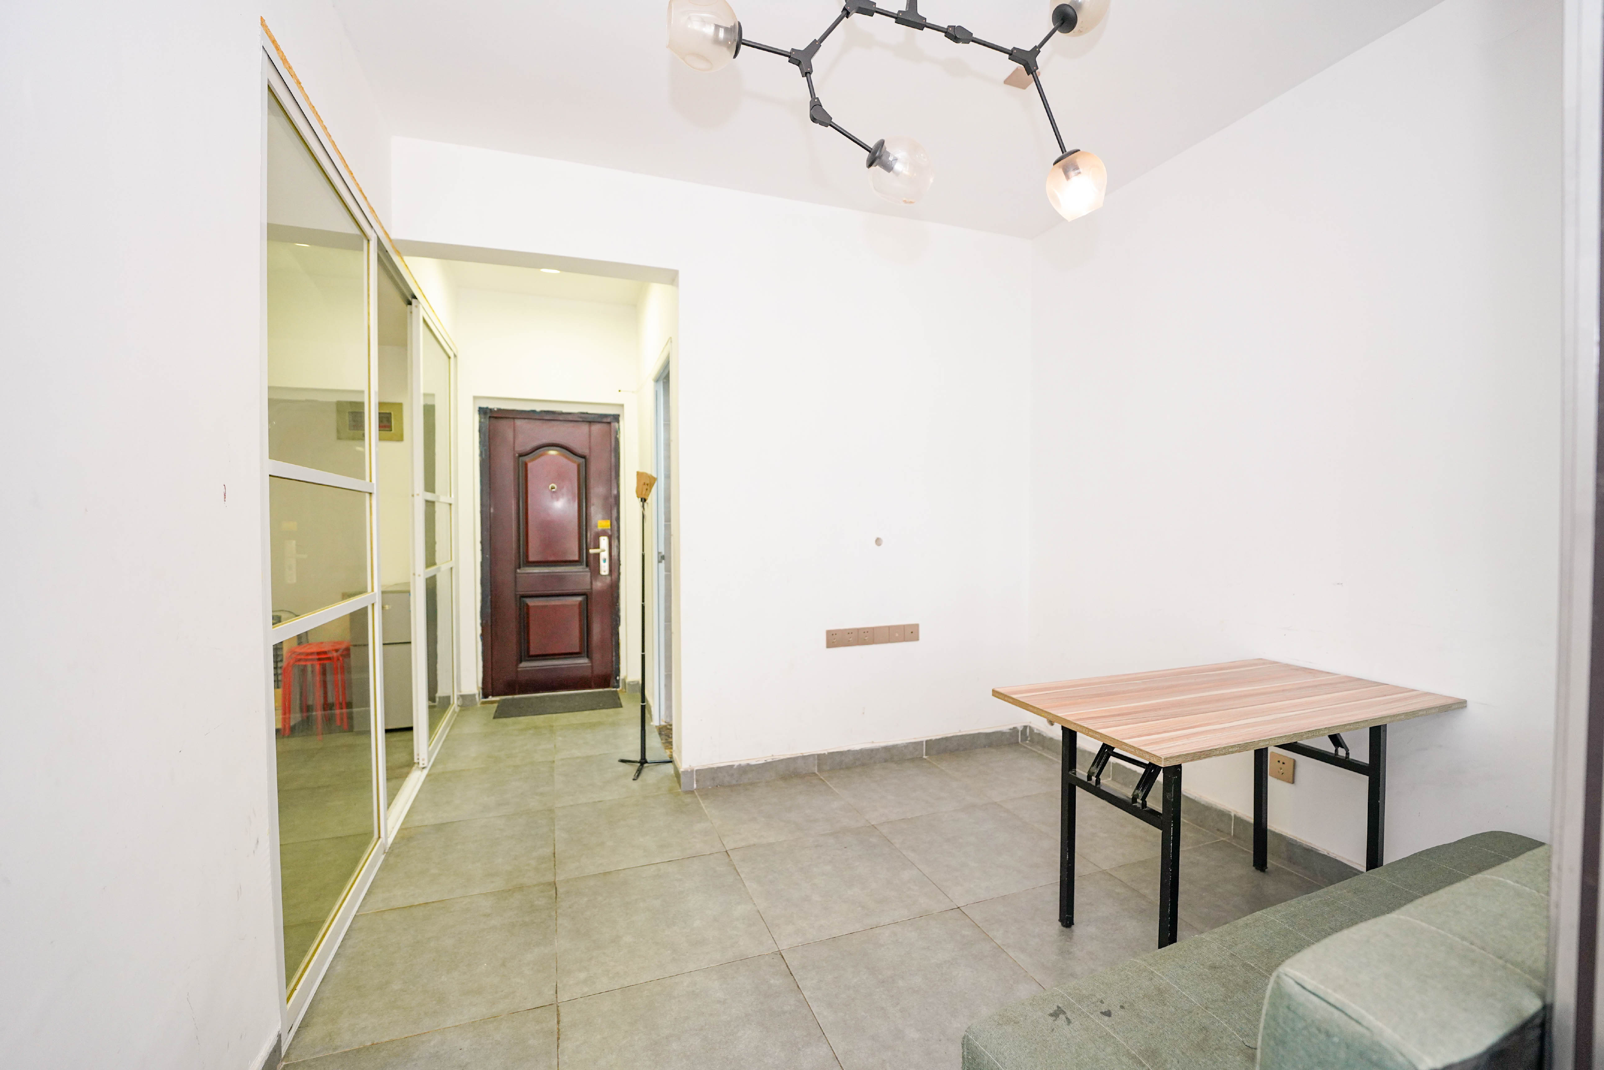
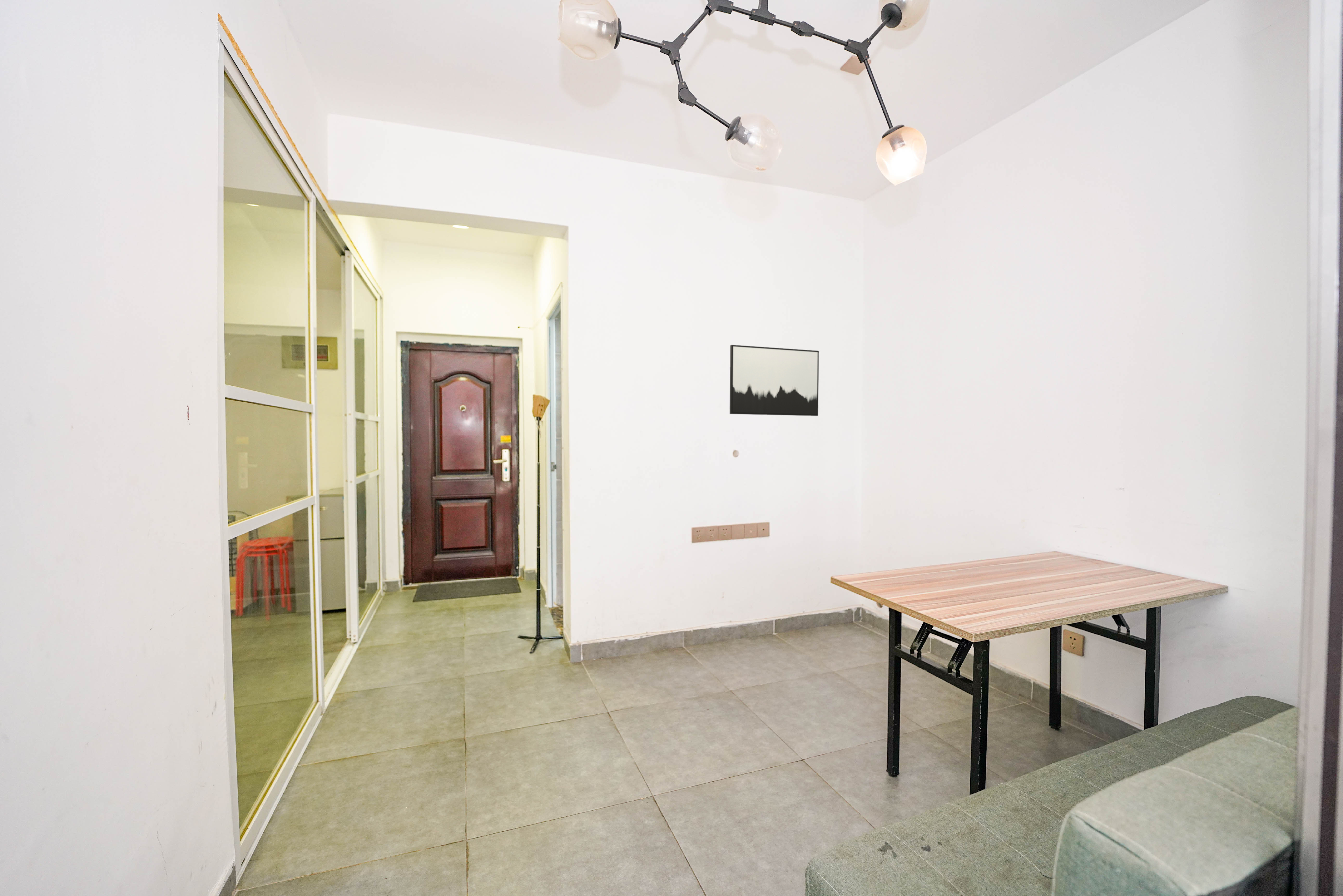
+ wall art [729,345,819,416]
